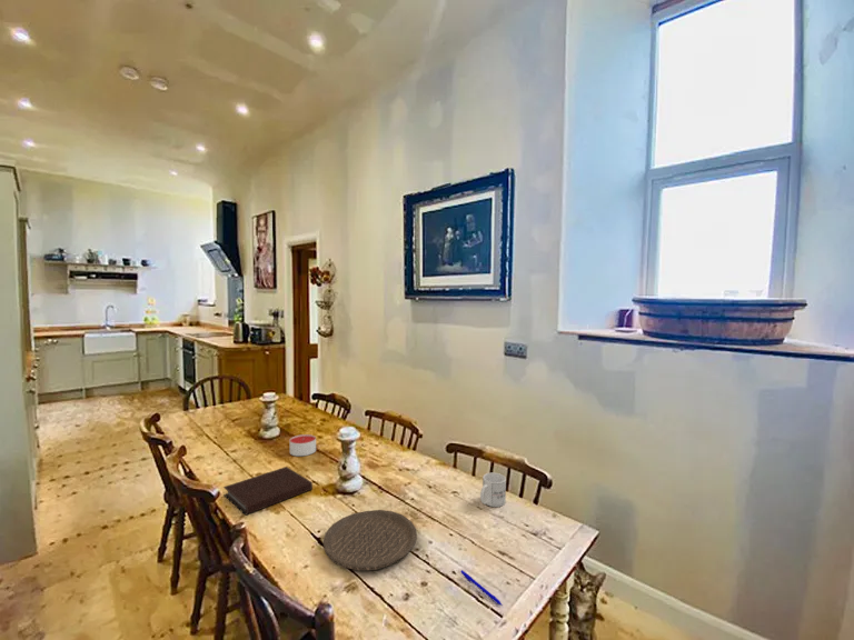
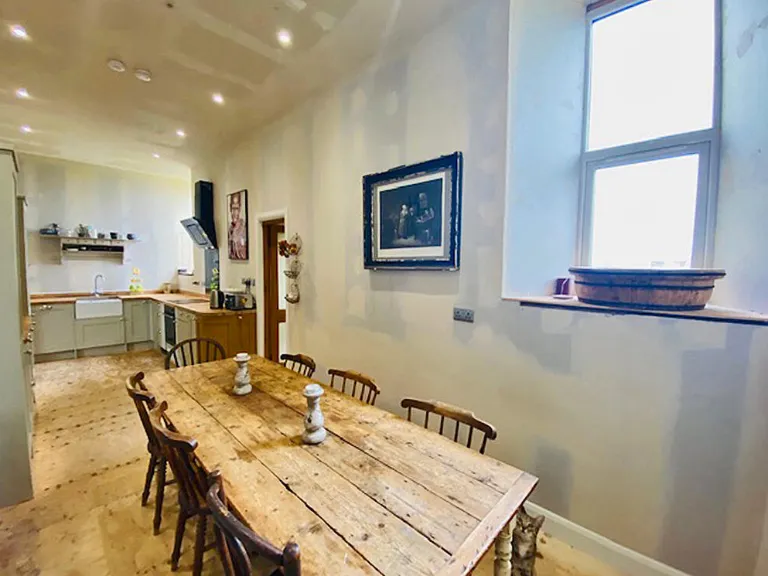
- notebook [222,466,314,516]
- pen [459,569,504,607]
- plate [321,509,418,571]
- mug [479,472,507,508]
- candle [289,433,317,457]
